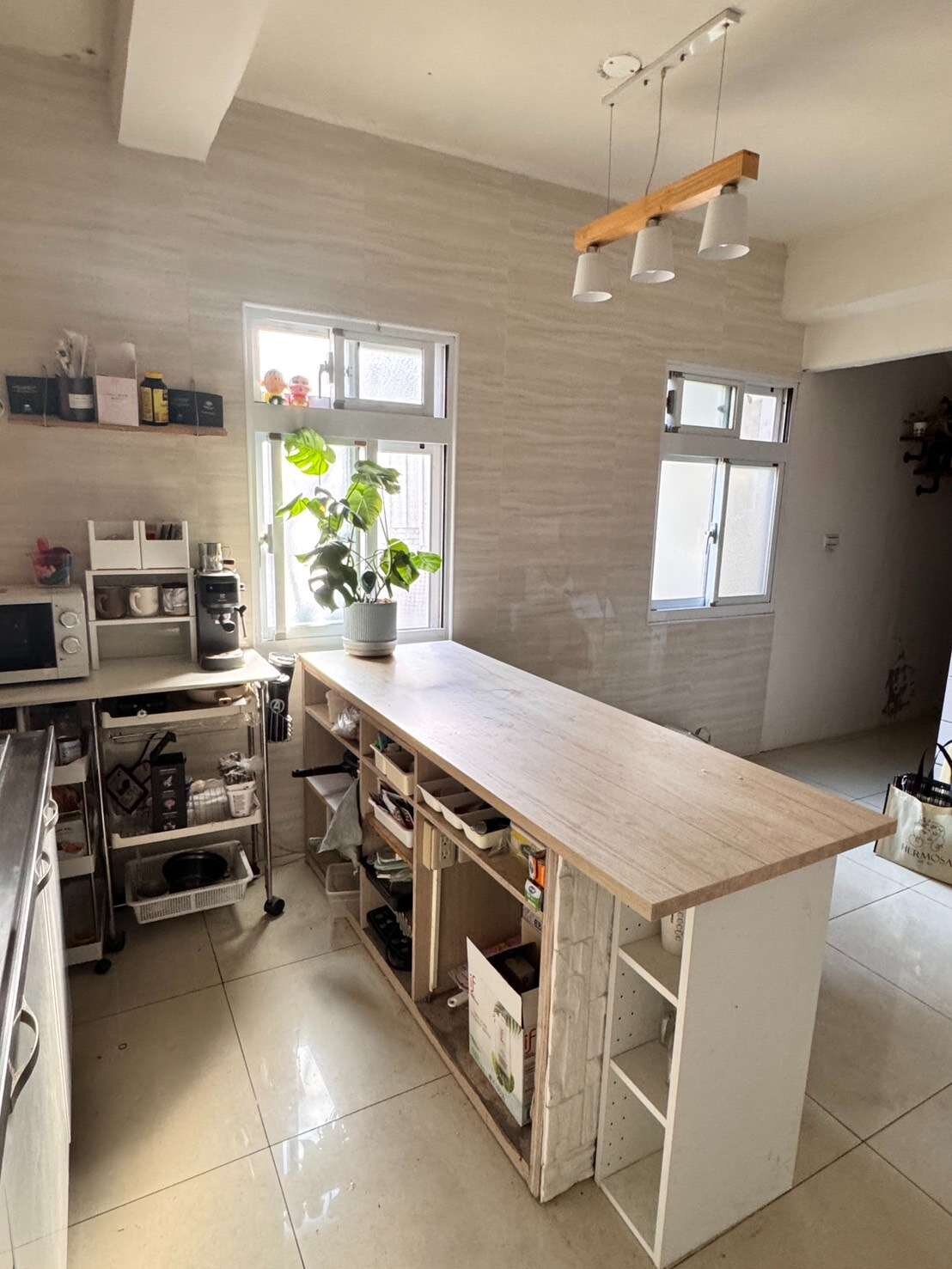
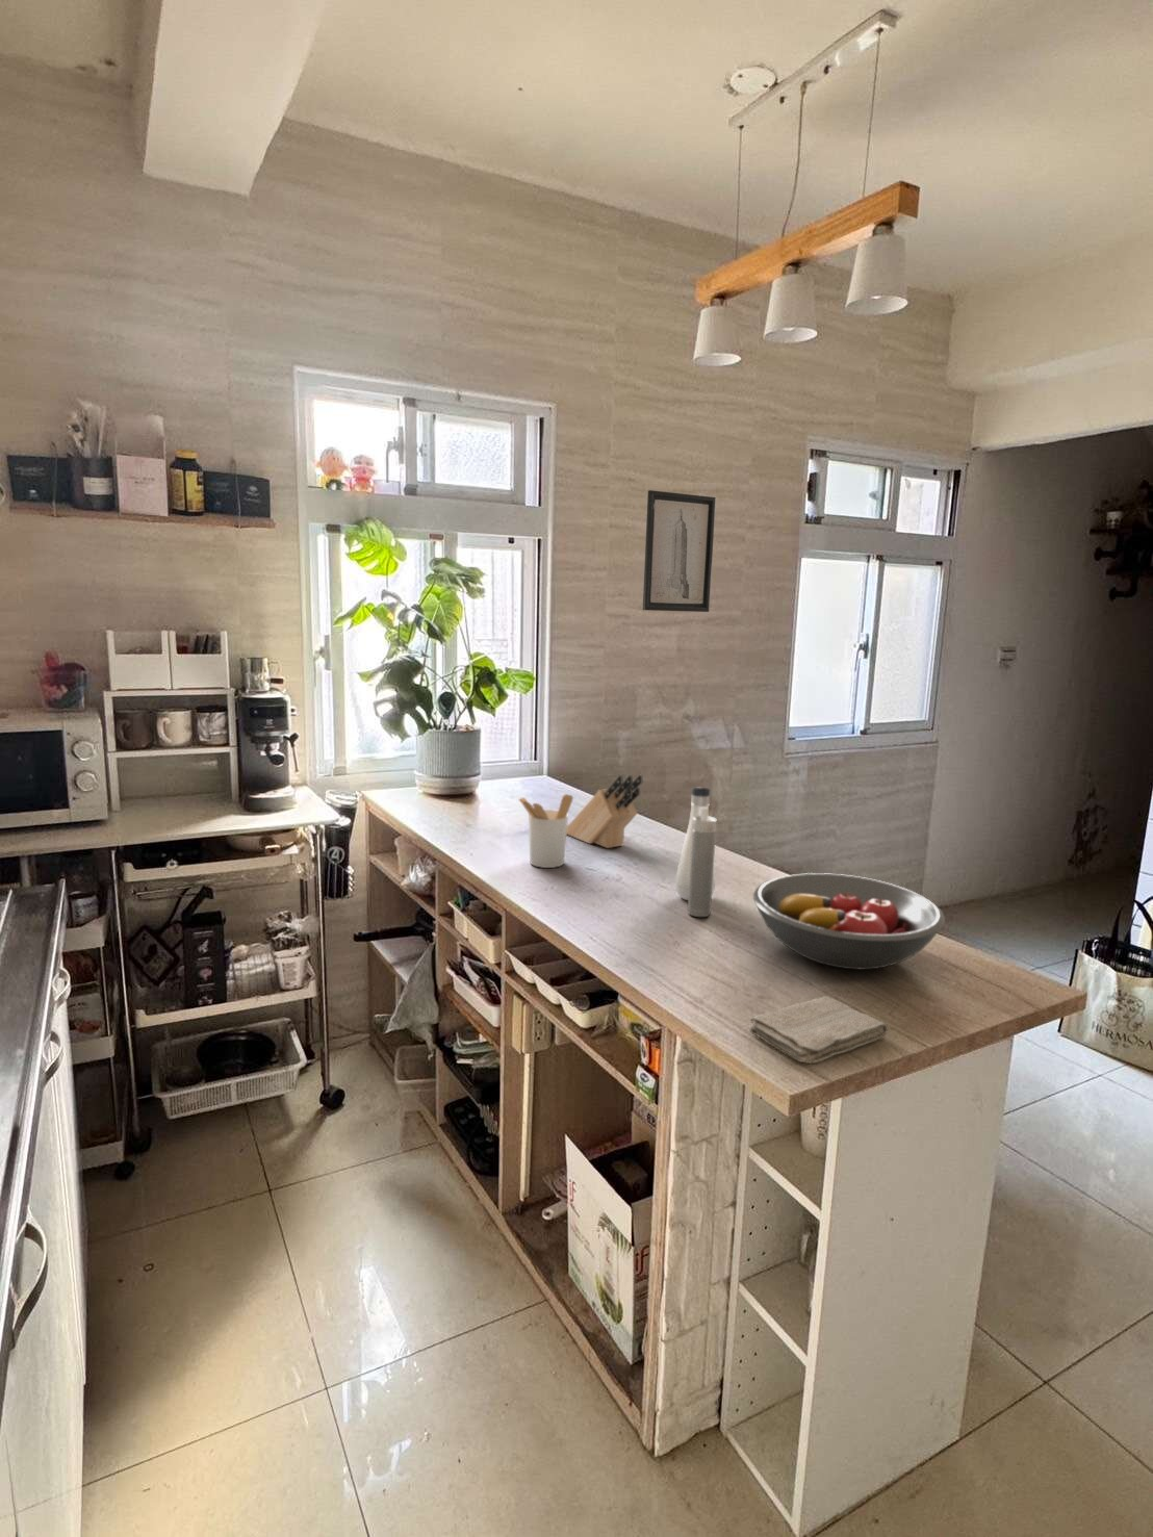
+ washcloth [750,994,889,1065]
+ fruit bowl [752,872,946,971]
+ knife block [566,774,644,849]
+ wall art [642,489,717,613]
+ water bottle [675,787,717,918]
+ utensil holder [518,793,574,868]
